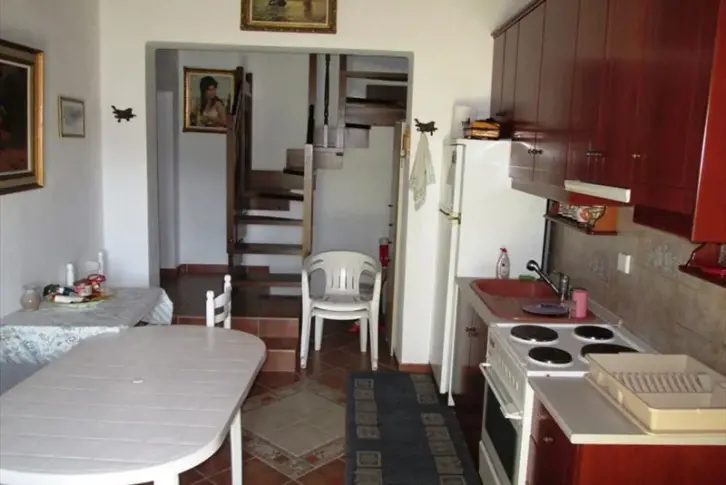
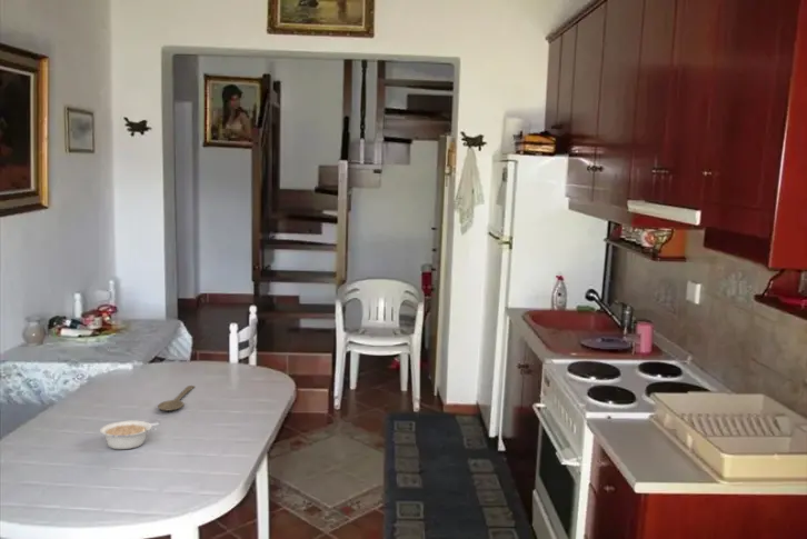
+ legume [99,420,153,450]
+ wooden spoon [157,385,196,411]
